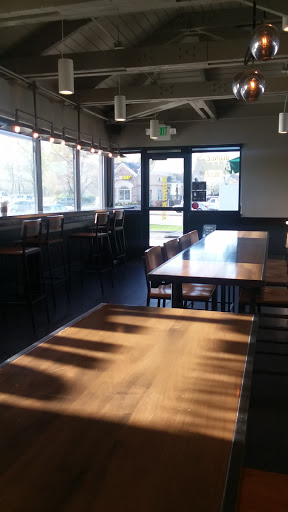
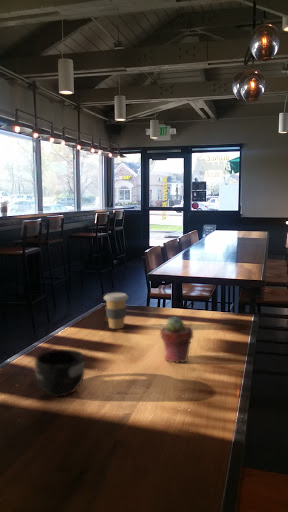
+ potted succulent [159,315,194,364]
+ mug [34,348,86,397]
+ coffee cup [103,291,129,330]
